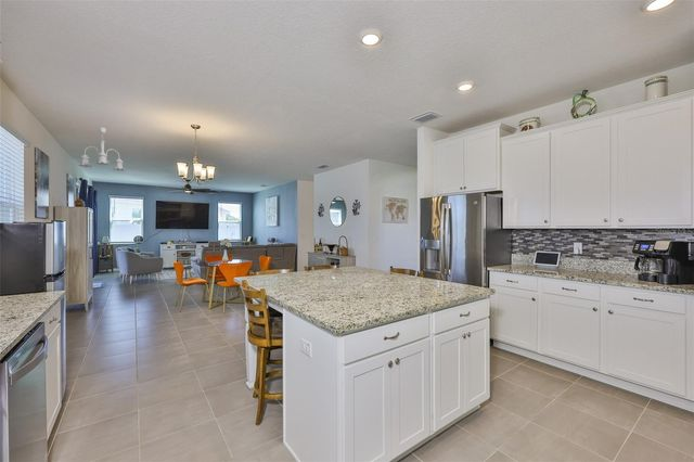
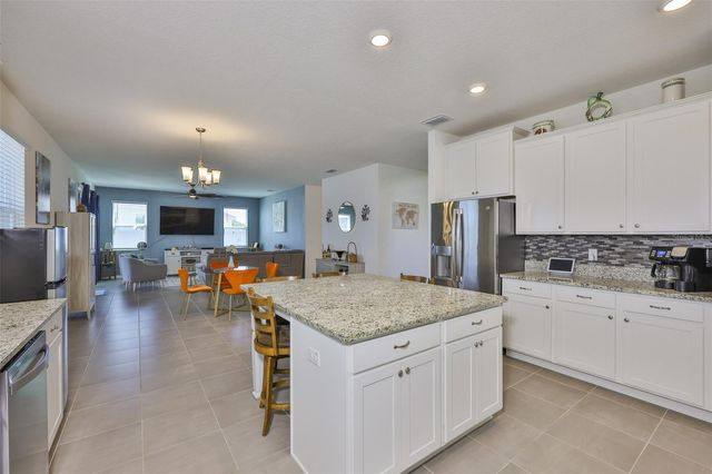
- ceiling light fixture [77,126,127,172]
